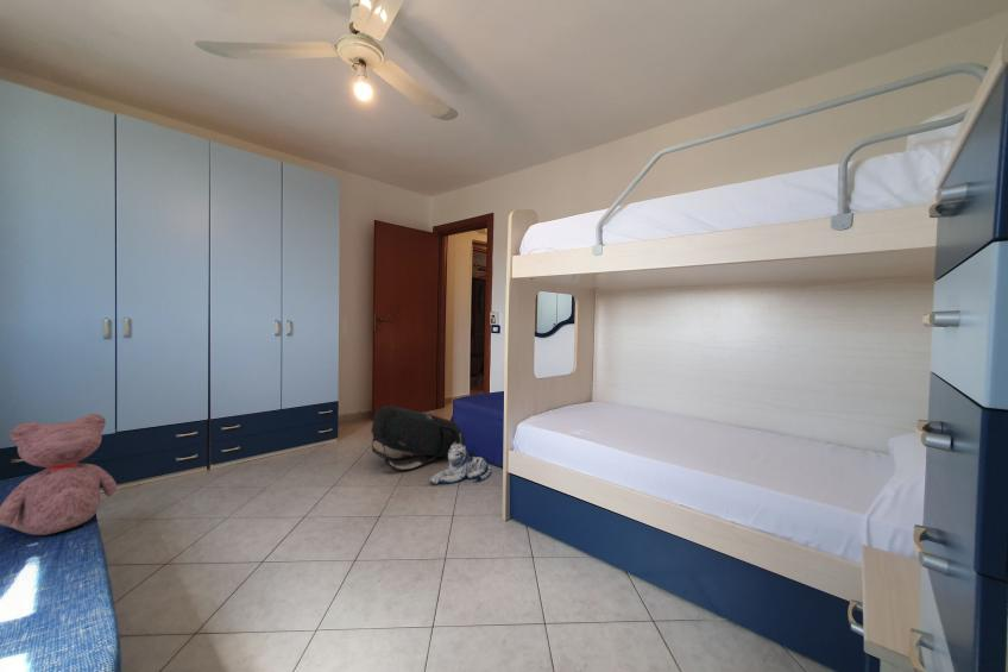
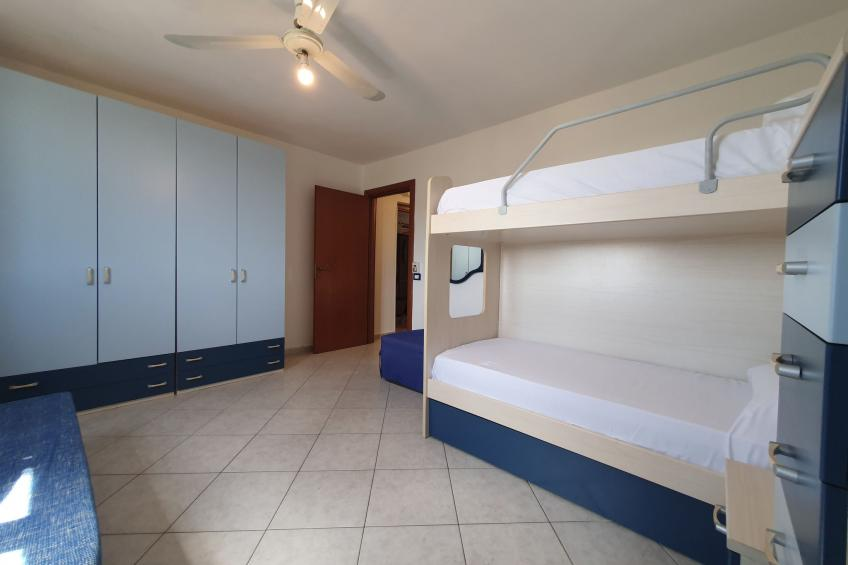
- plush toy [429,442,493,485]
- teddy bear [0,413,118,536]
- backpack [370,404,466,472]
